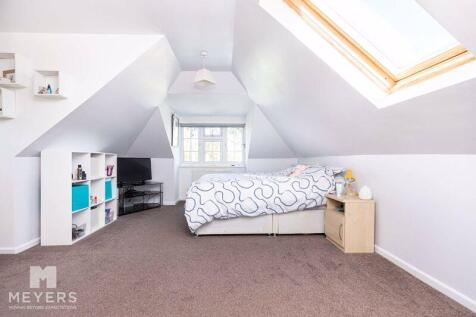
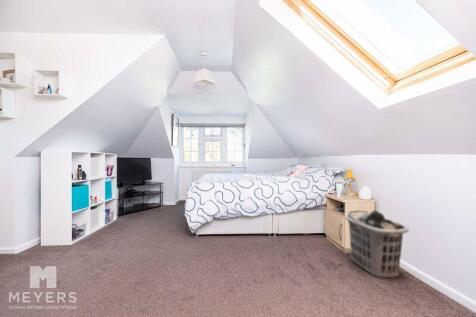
+ clothes hamper [344,209,410,279]
